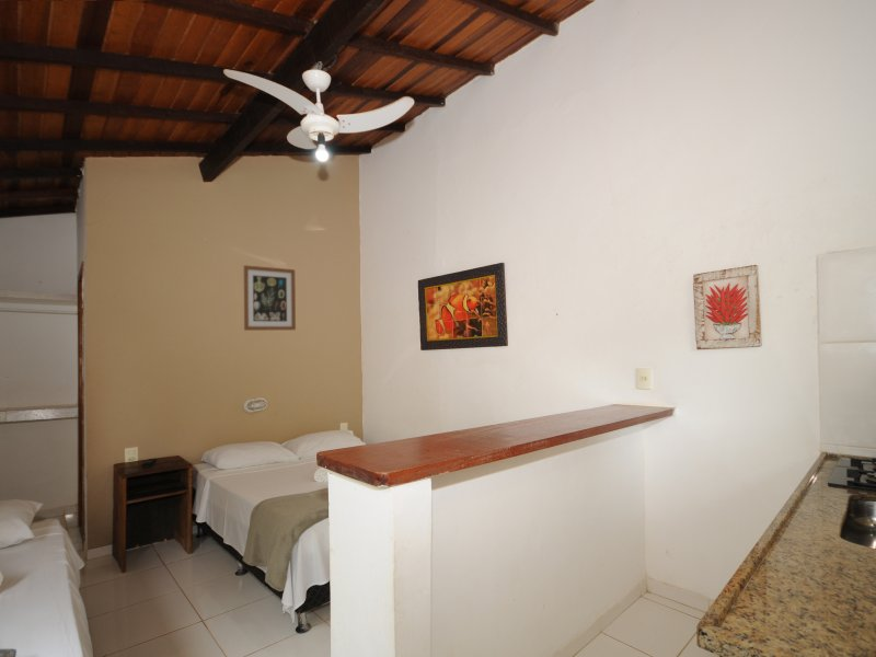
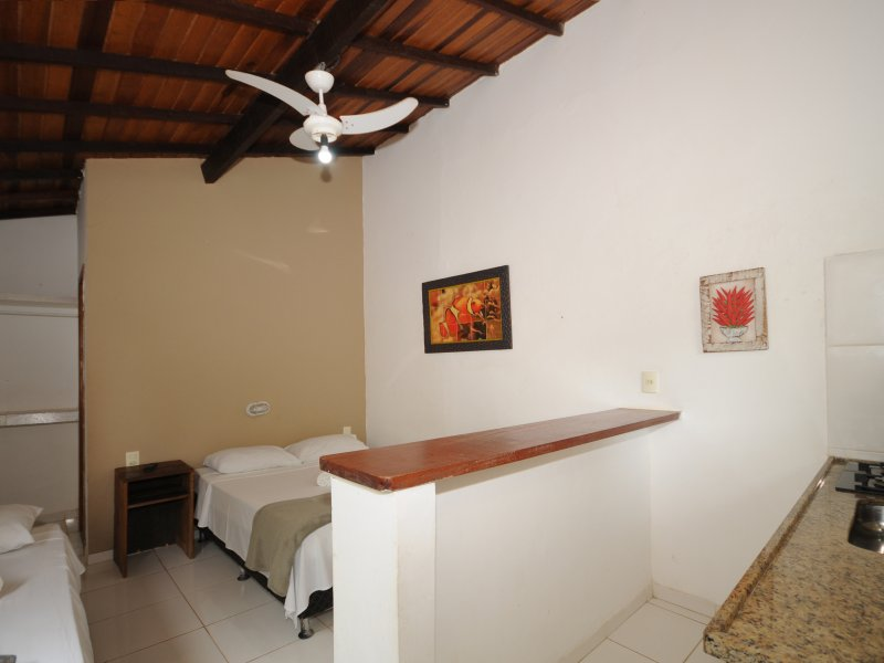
- wall art [243,264,297,332]
